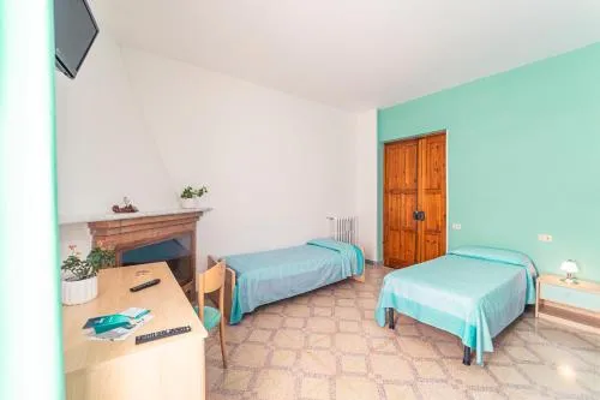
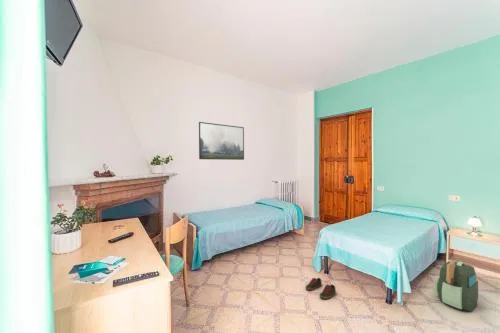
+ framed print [198,121,245,161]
+ shoe [305,277,337,300]
+ backpack [433,260,479,312]
